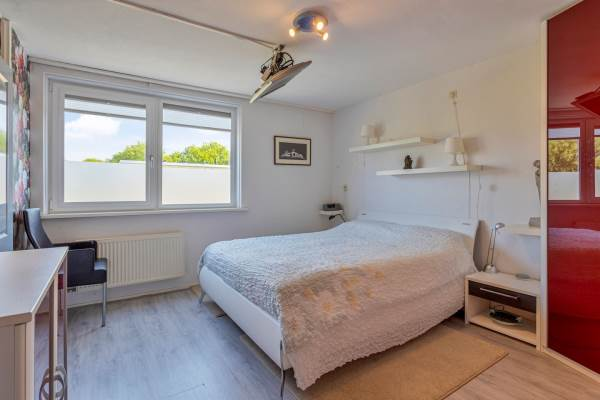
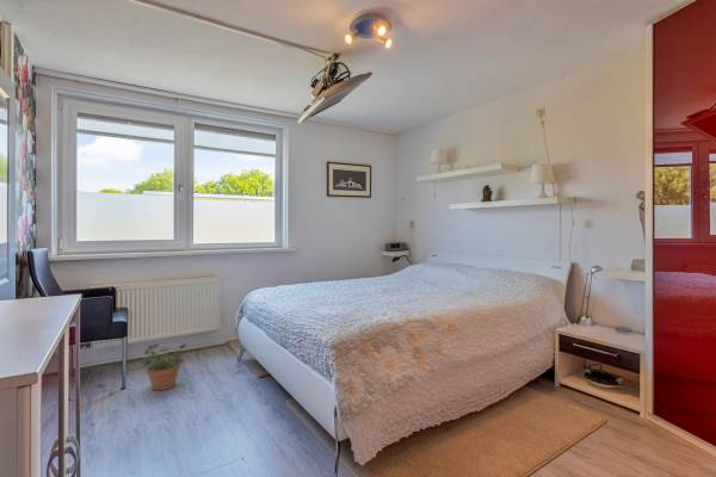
+ potted plant [140,342,192,392]
